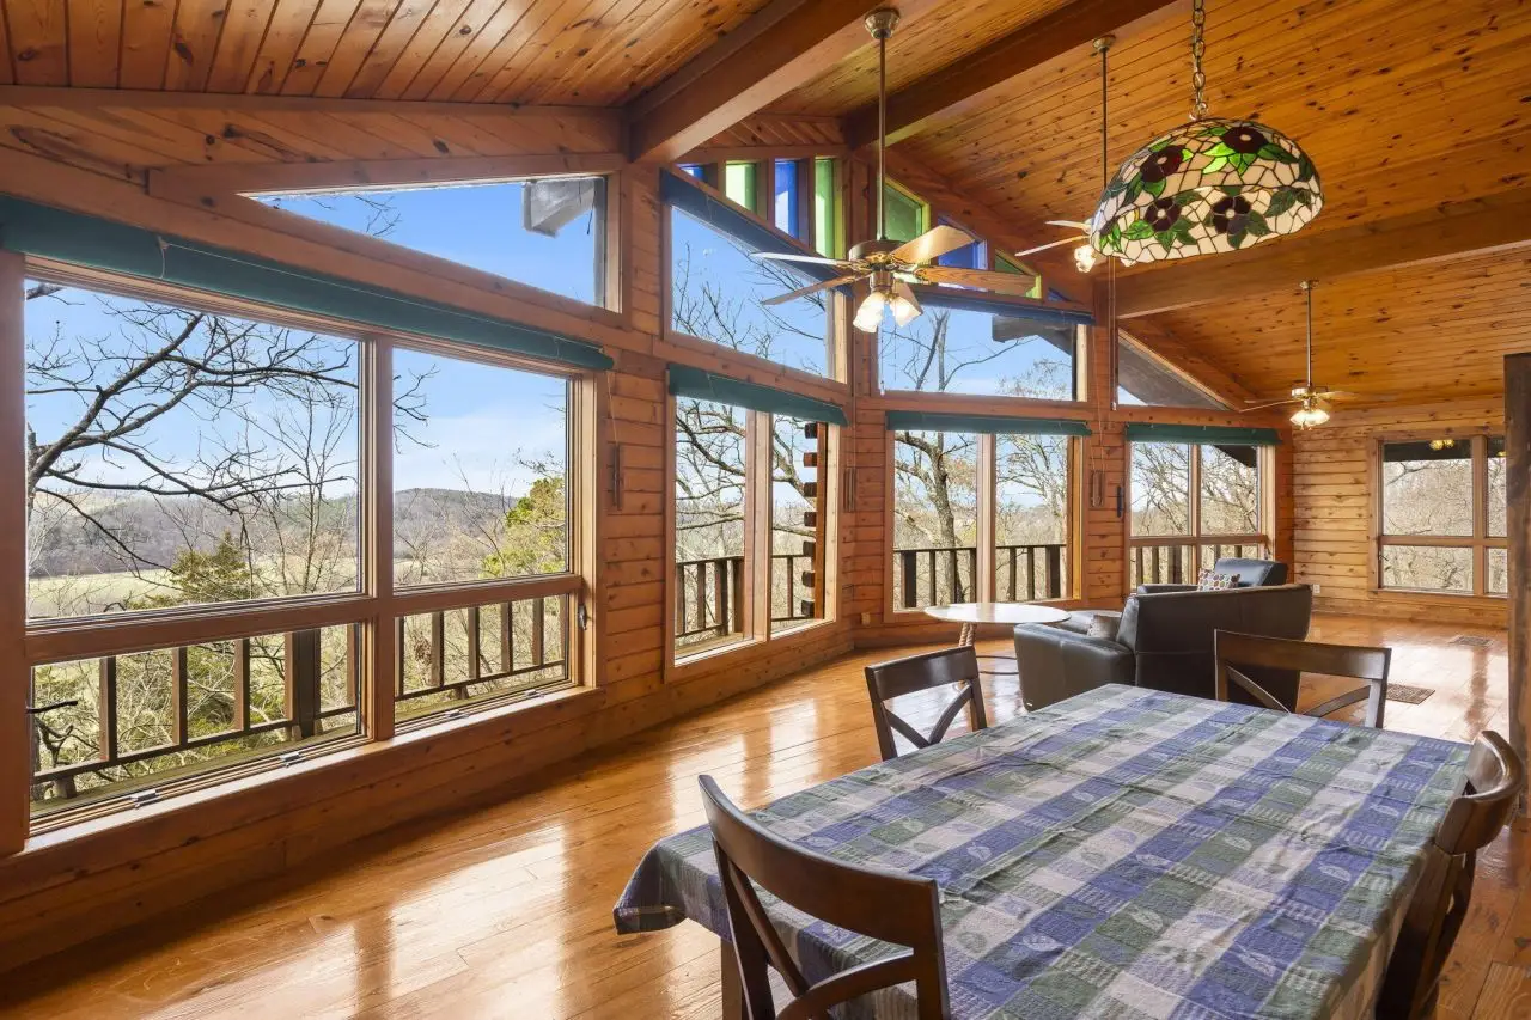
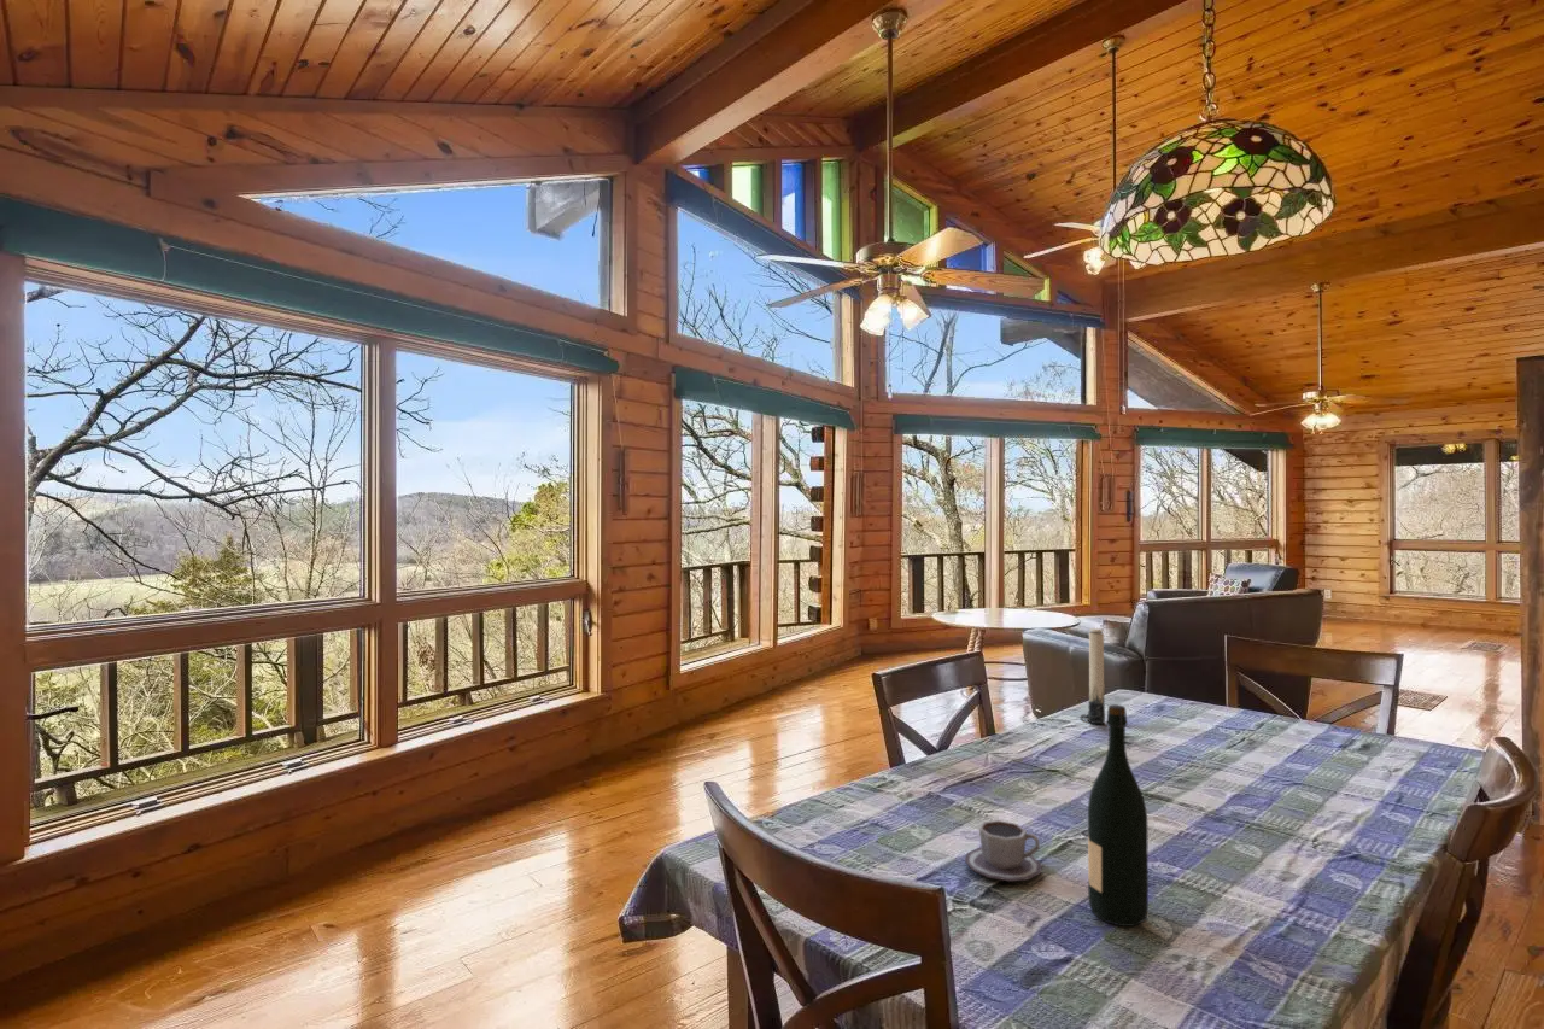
+ cup [964,819,1043,883]
+ wine bottle [1087,703,1150,928]
+ candle [1078,627,1106,725]
